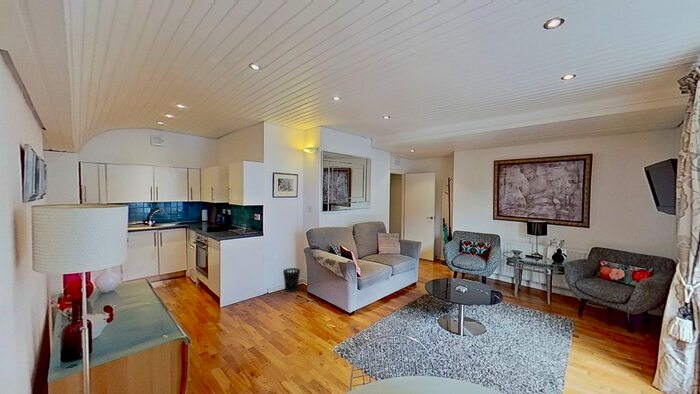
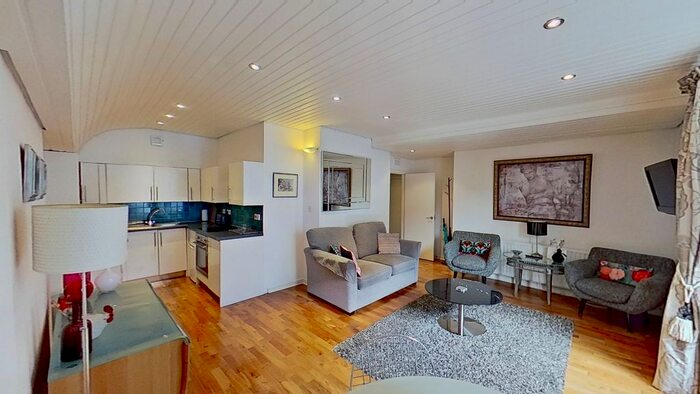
- wastebasket [282,267,301,293]
